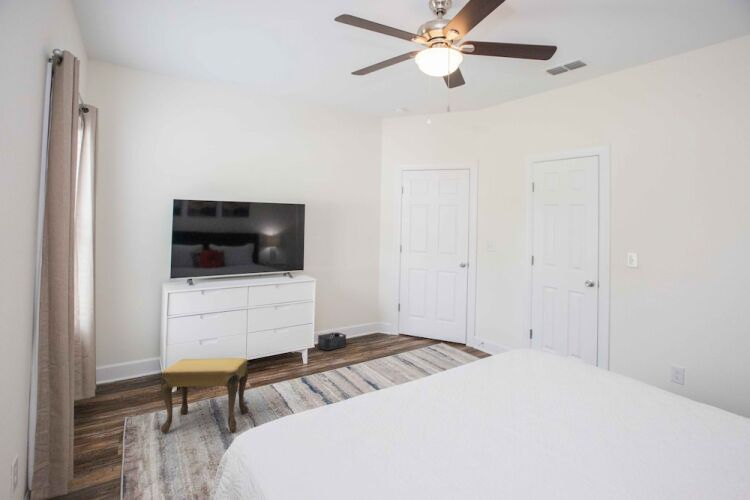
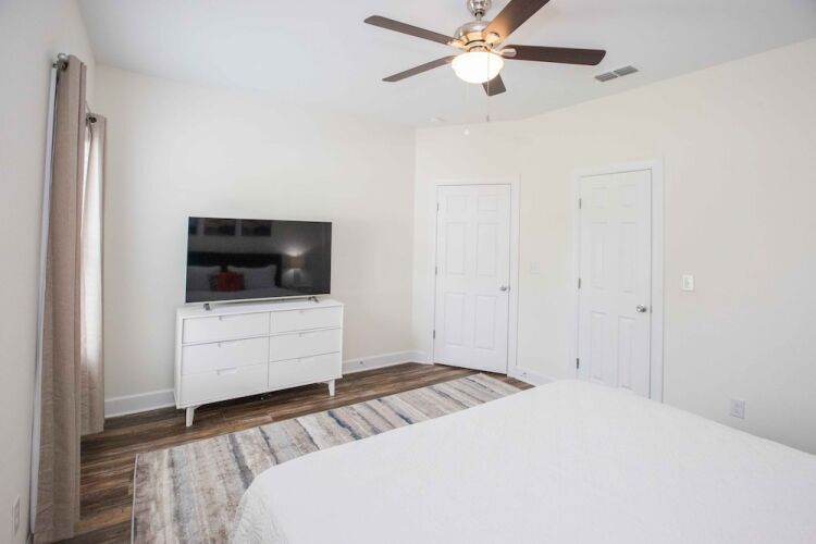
- storage bin [317,332,347,351]
- footstool [160,357,249,433]
